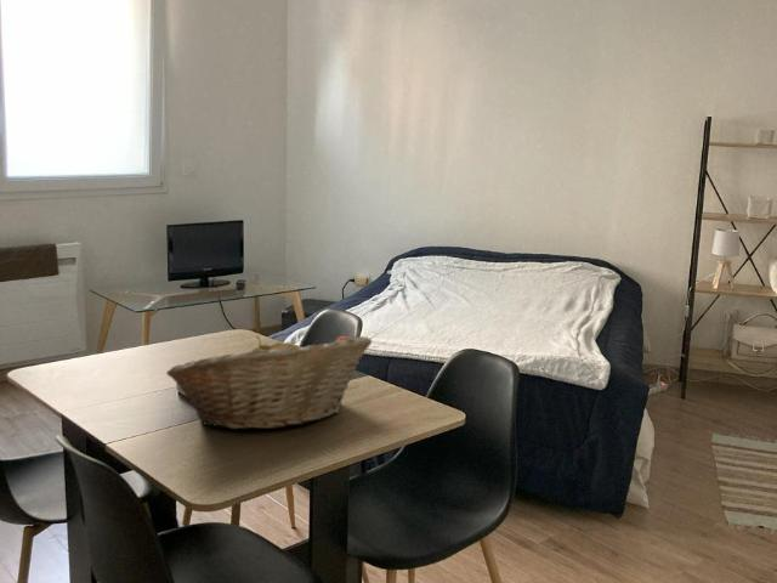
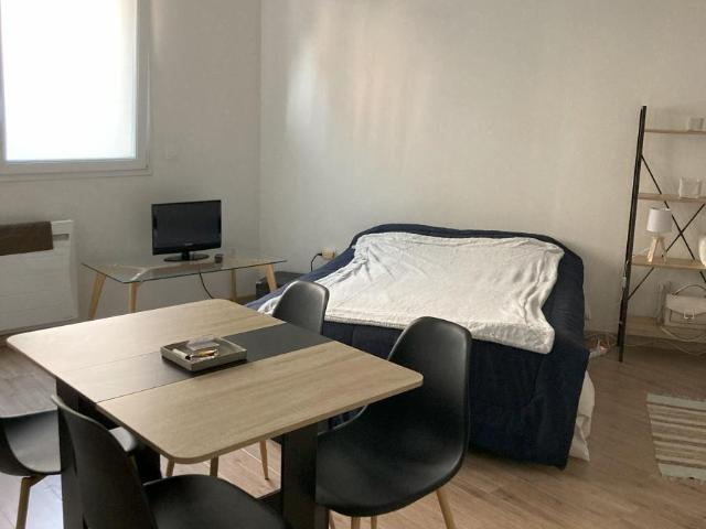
- fruit basket [165,335,373,430]
